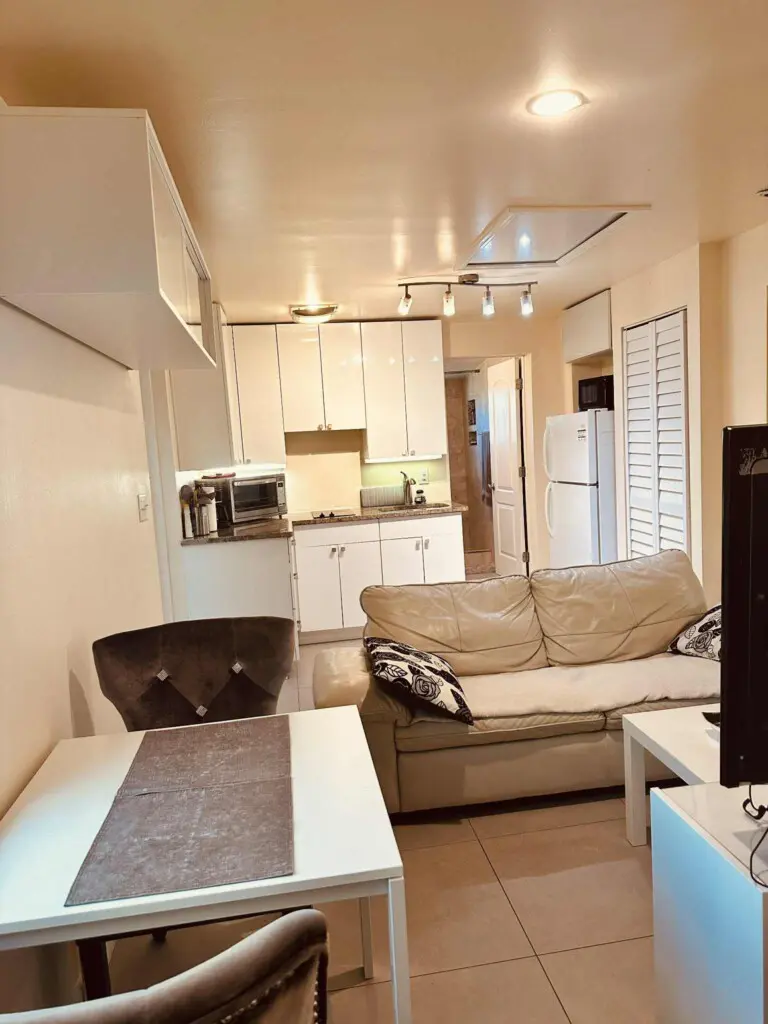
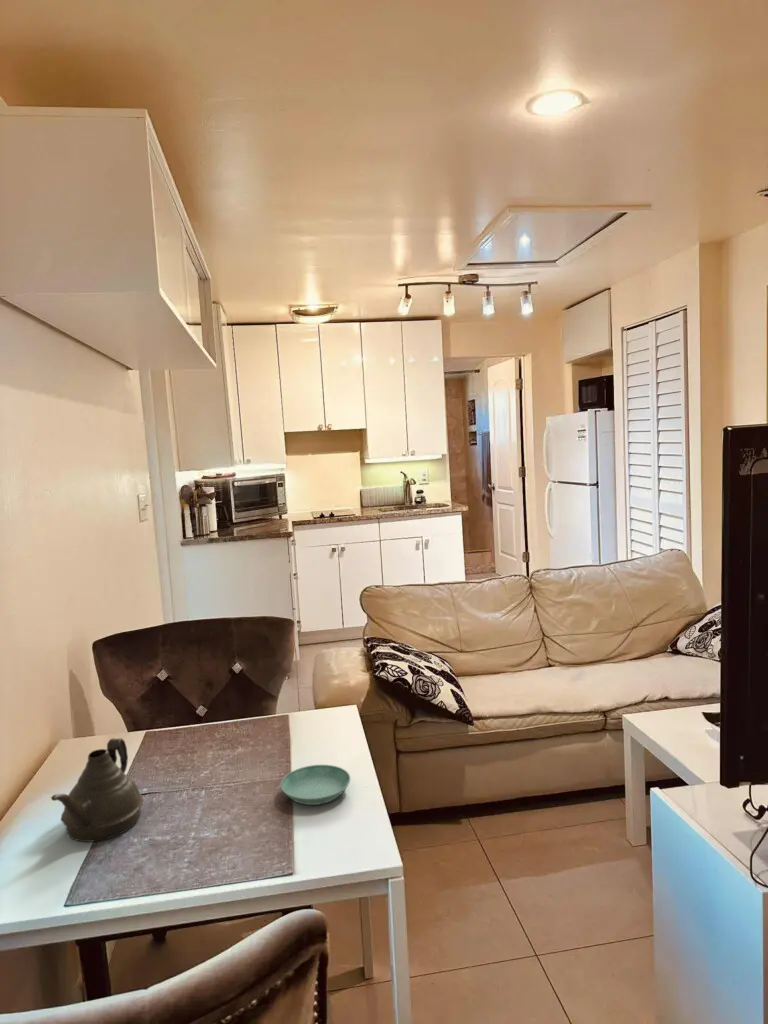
+ teapot [50,737,145,843]
+ saucer [280,764,351,806]
